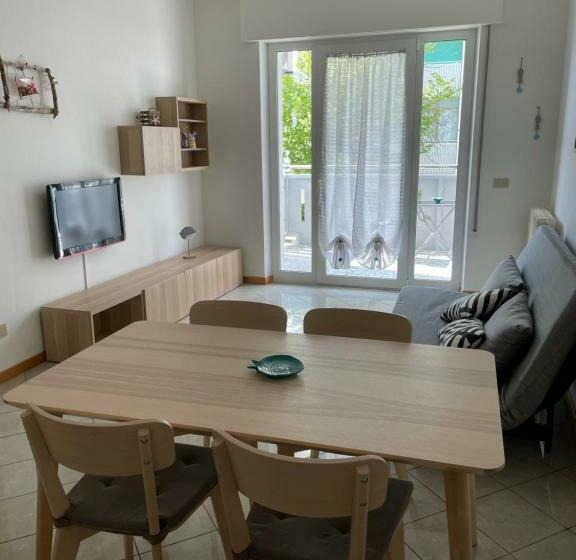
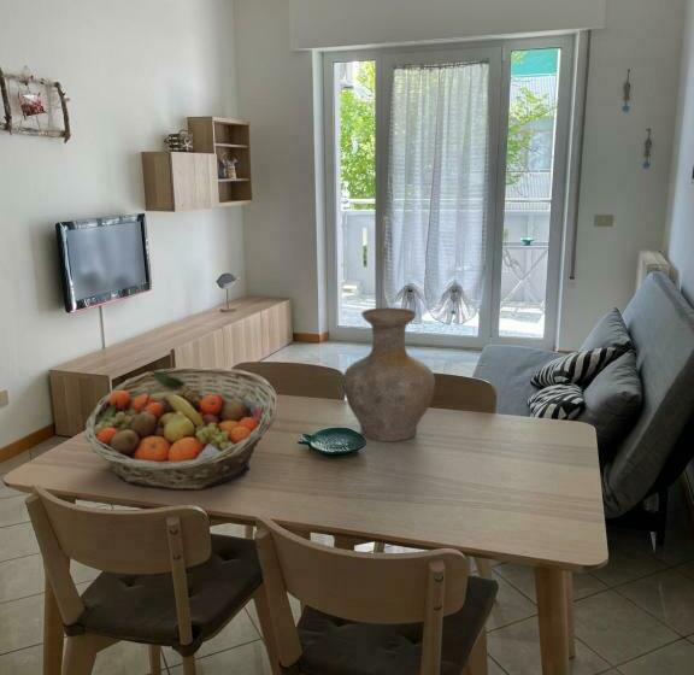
+ vase [341,306,436,442]
+ fruit basket [84,366,278,491]
